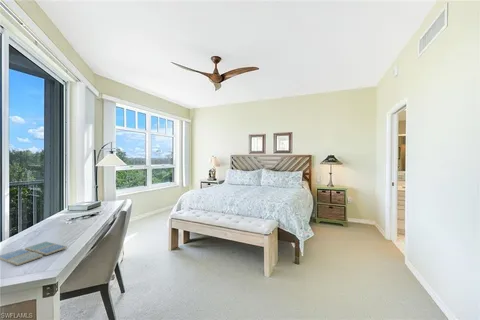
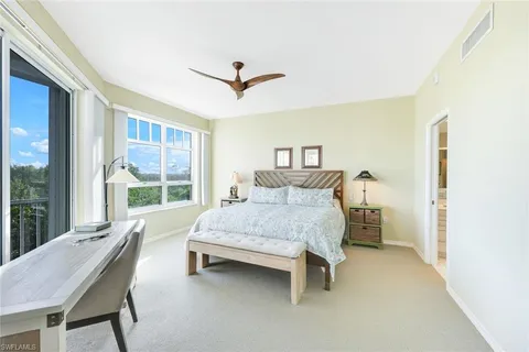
- drink coaster [0,240,68,267]
